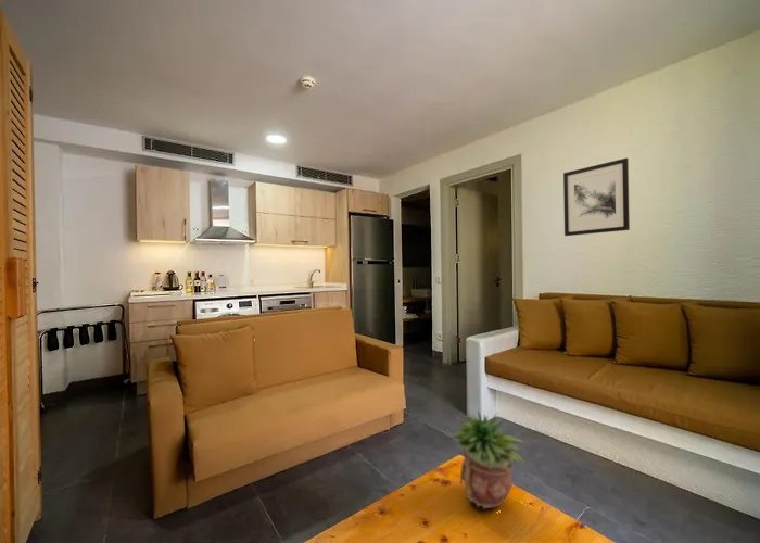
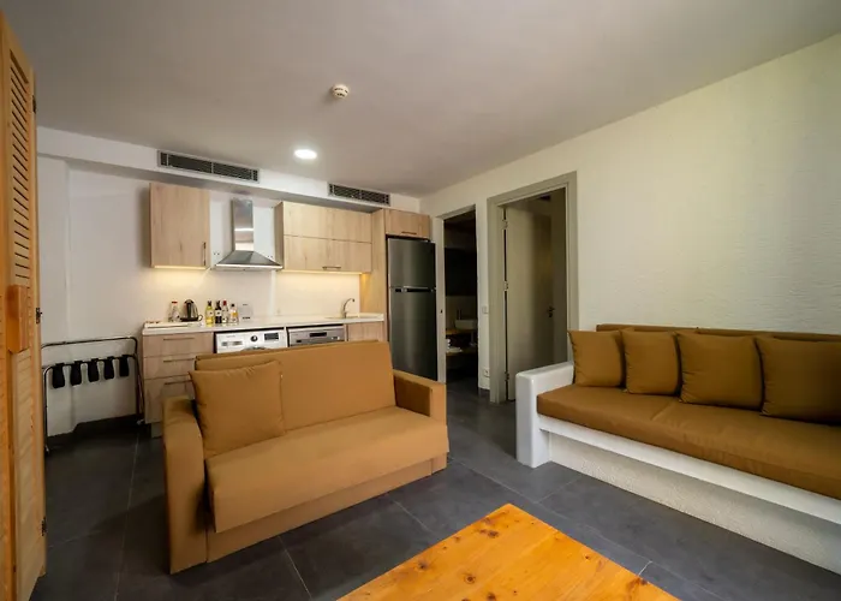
- wall art [562,157,631,237]
- potted plant [451,409,527,509]
